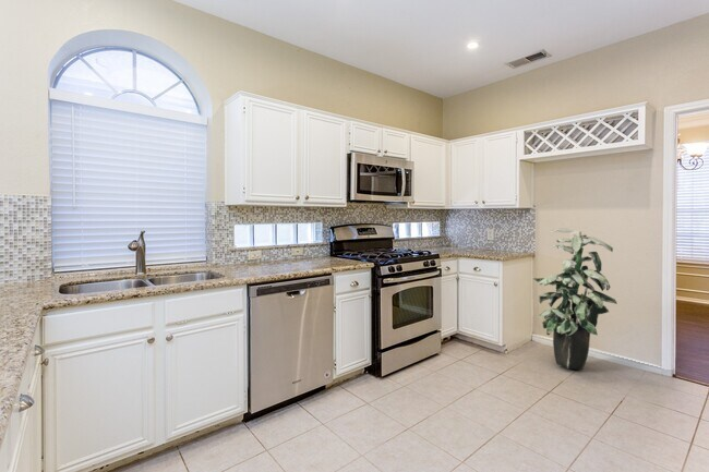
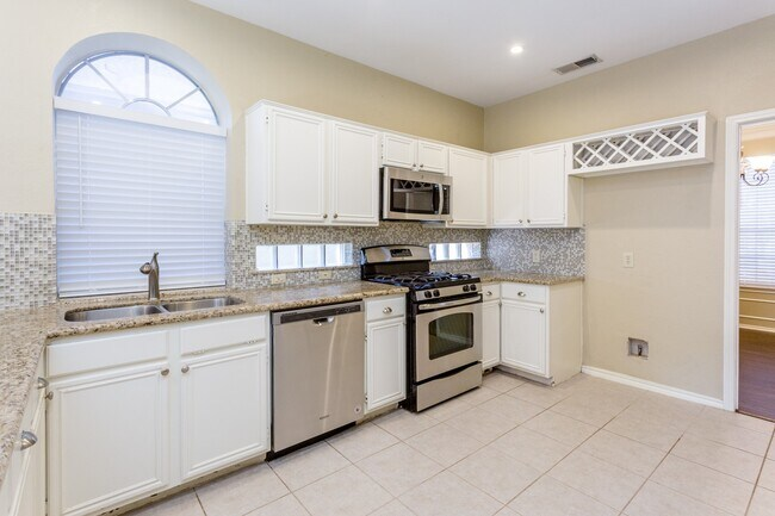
- indoor plant [532,228,618,371]
